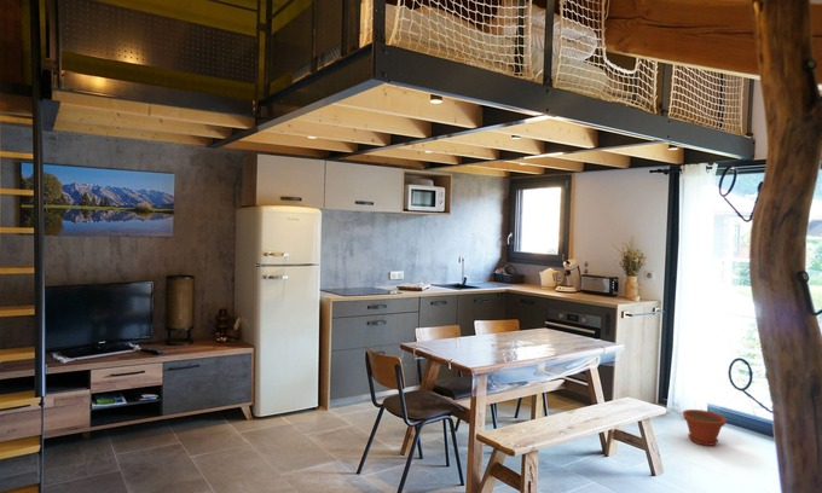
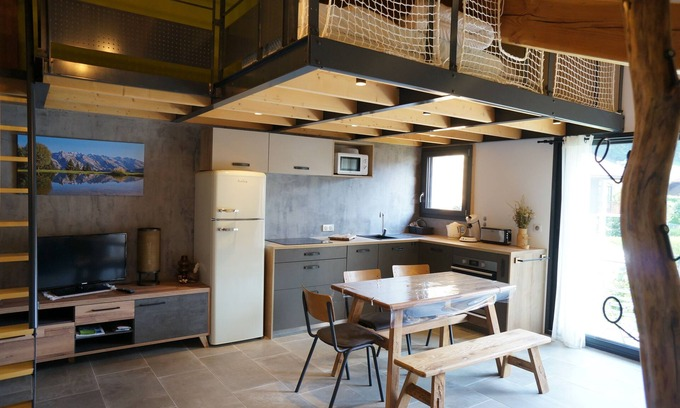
- plant pot [681,408,728,447]
